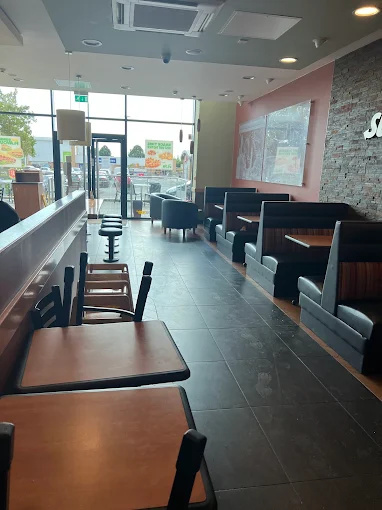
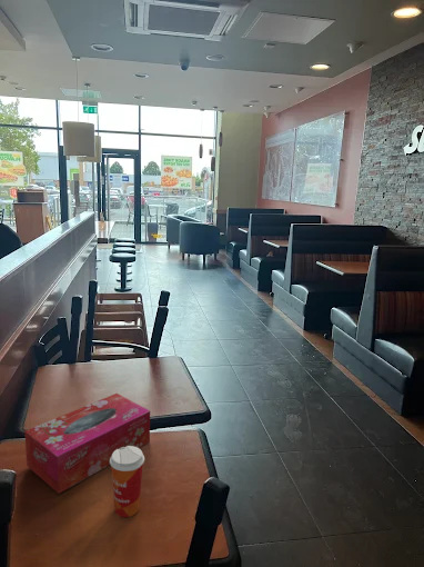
+ paper cup [110,446,145,518]
+ tissue box [23,392,151,495]
